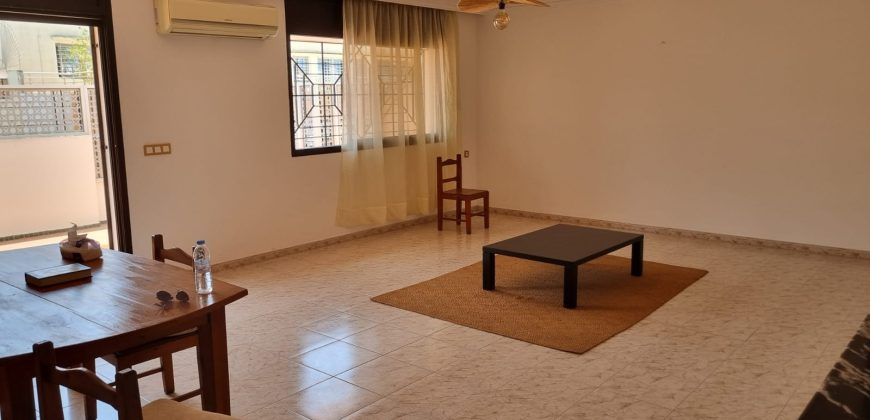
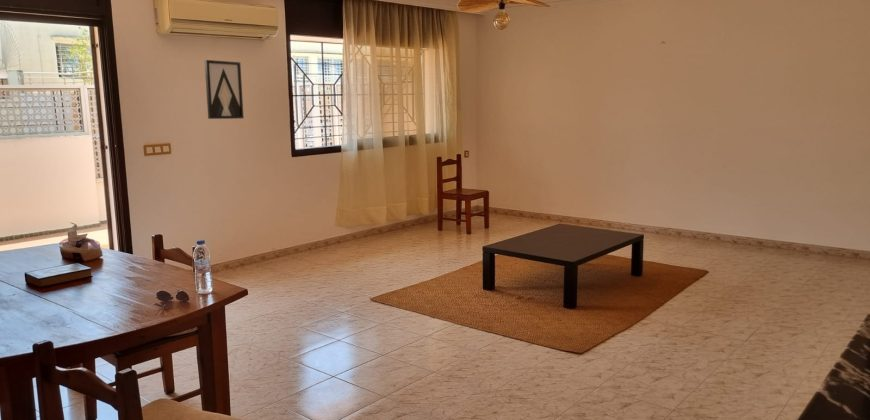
+ wall art [204,59,245,120]
